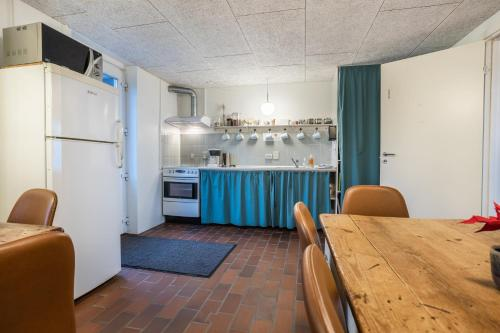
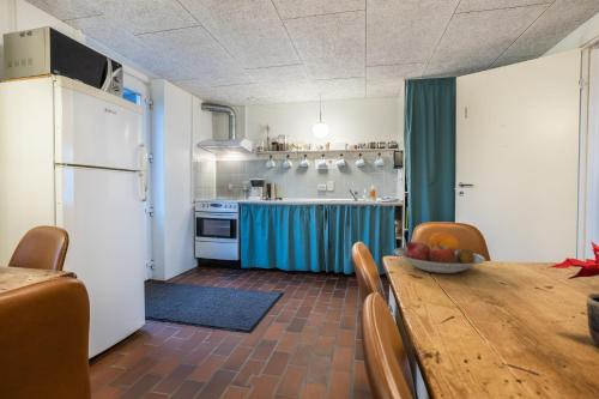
+ fruit bowl [393,230,486,274]
